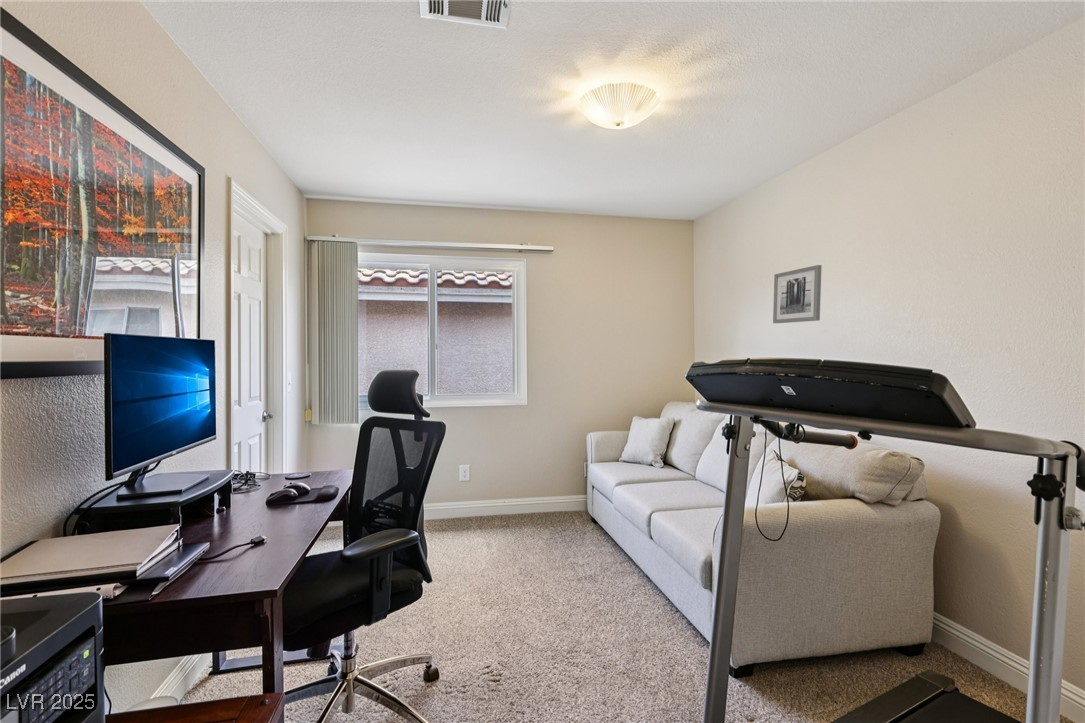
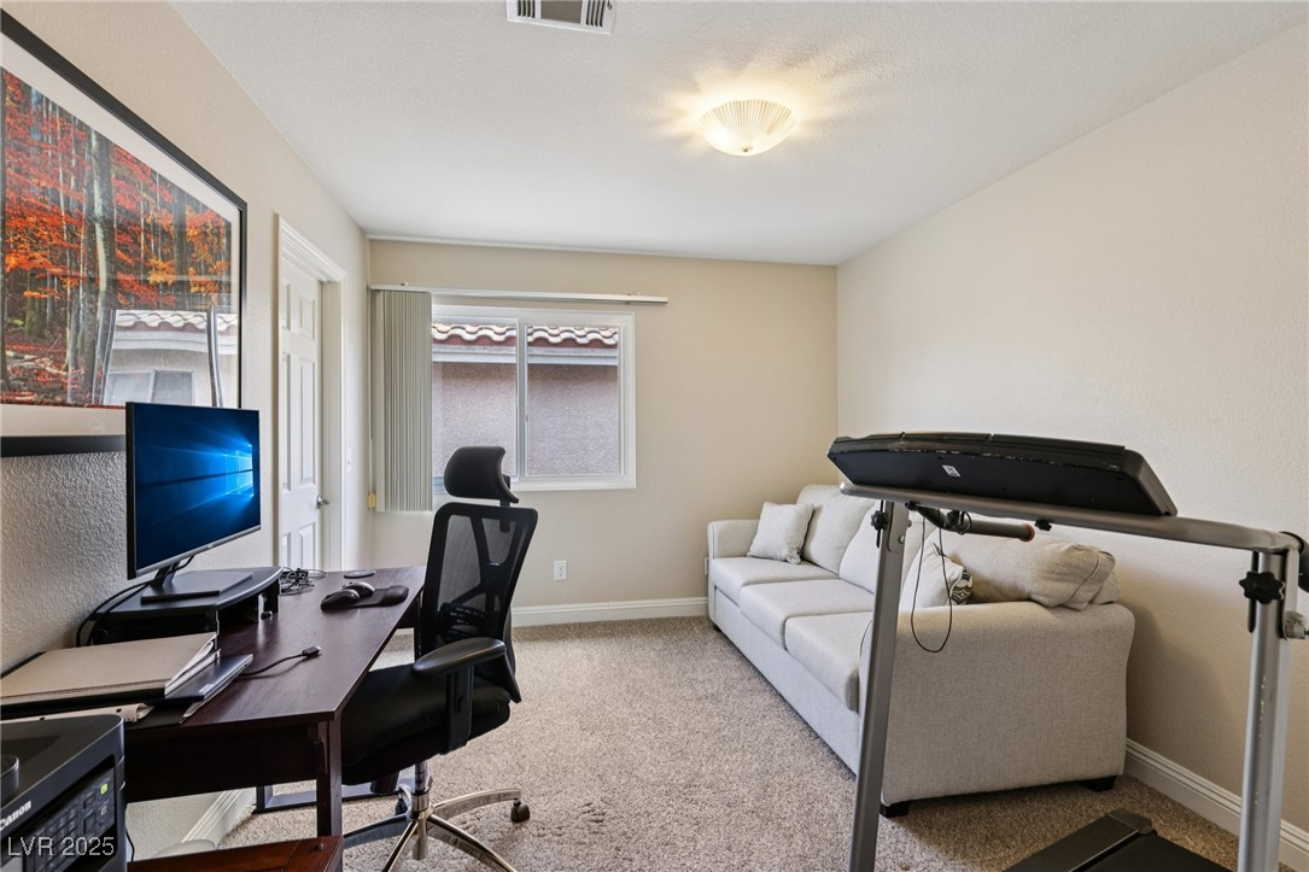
- wall art [772,264,823,324]
